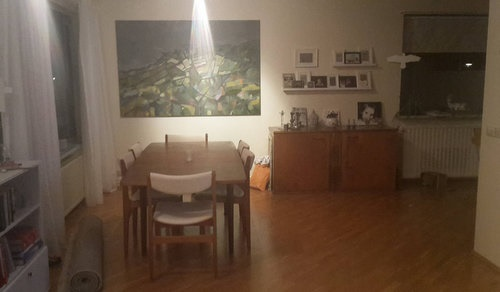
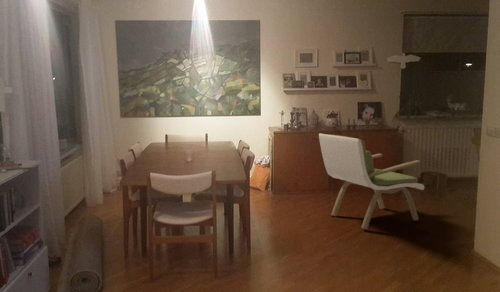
+ armchair [318,133,425,230]
